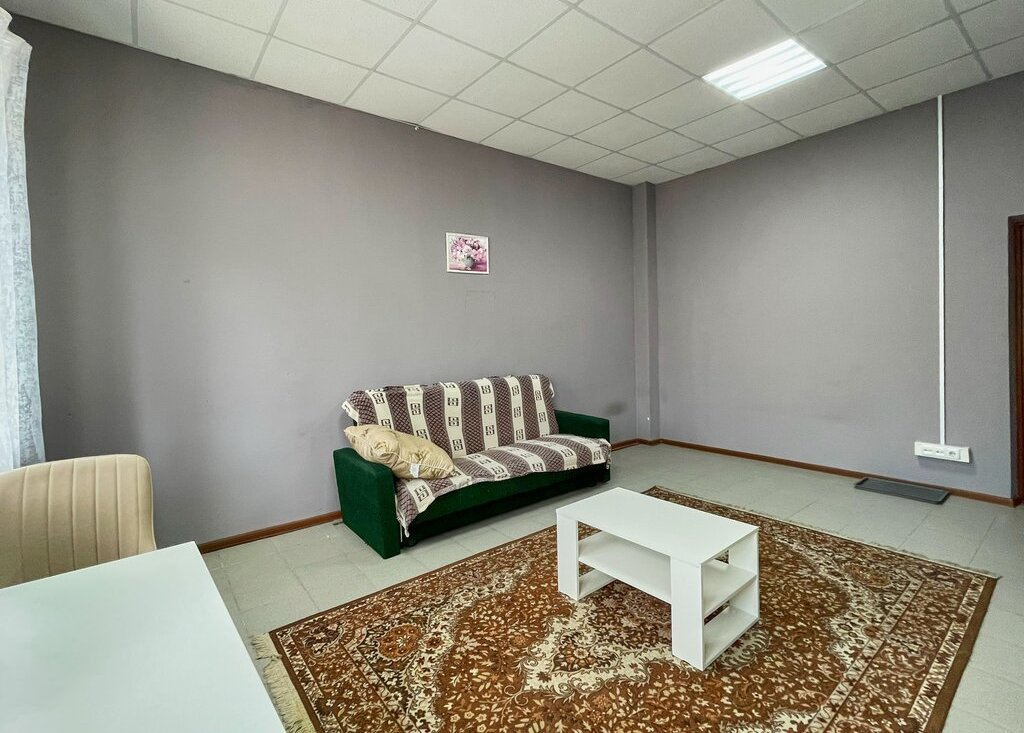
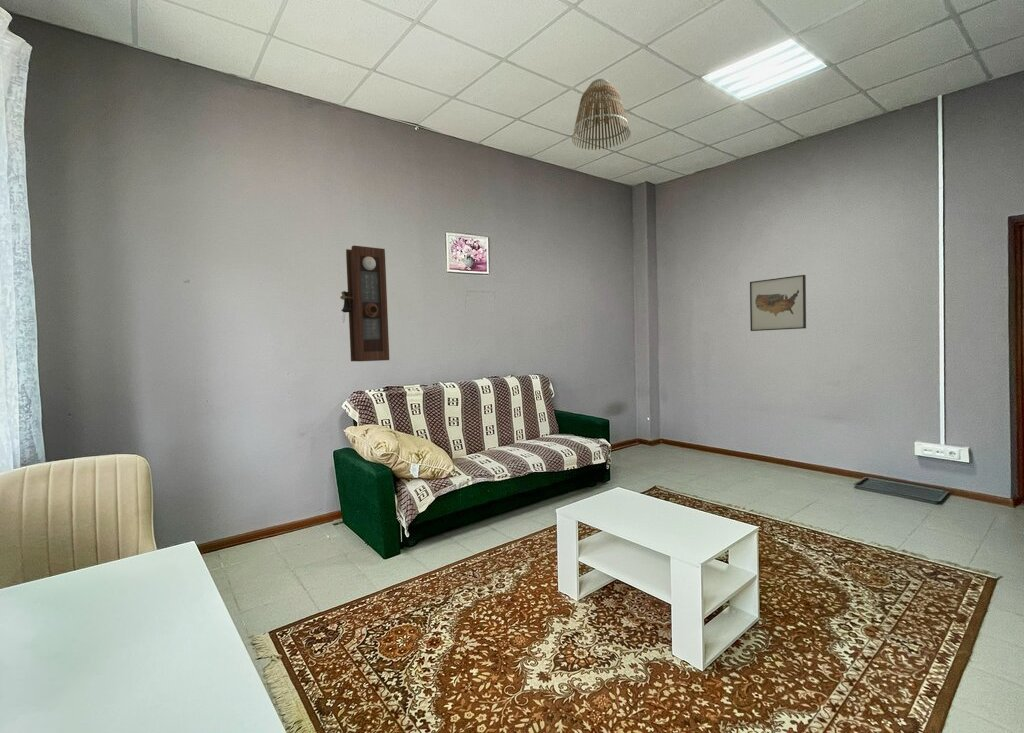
+ wall art [749,274,807,332]
+ pendulum clock [340,244,390,362]
+ lamp shade [571,78,632,151]
